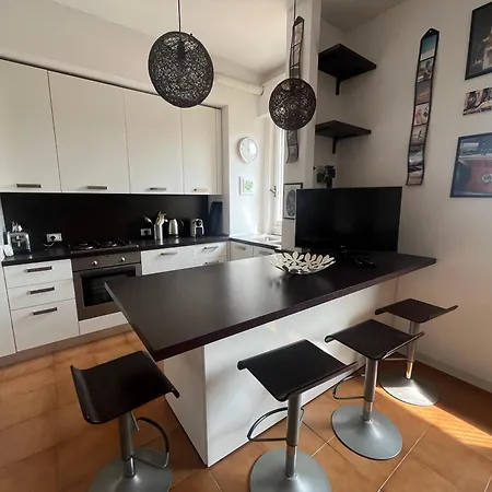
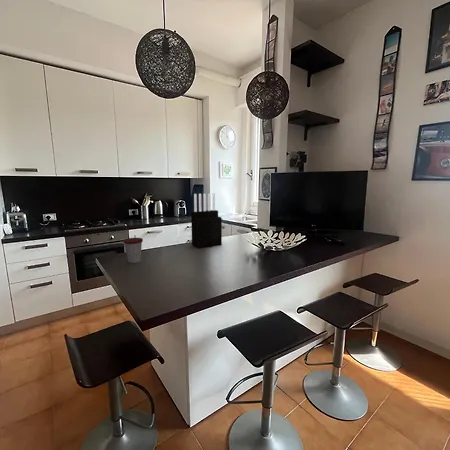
+ knife block [190,192,223,249]
+ cup [122,236,144,264]
